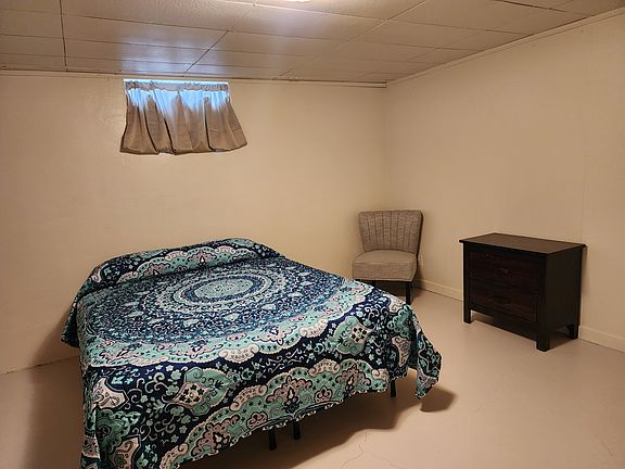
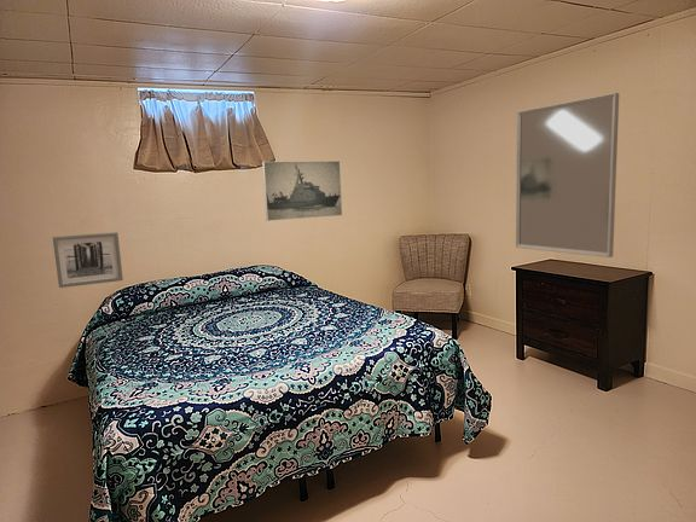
+ home mirror [515,92,620,259]
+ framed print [261,160,343,222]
+ wall art [52,231,124,289]
